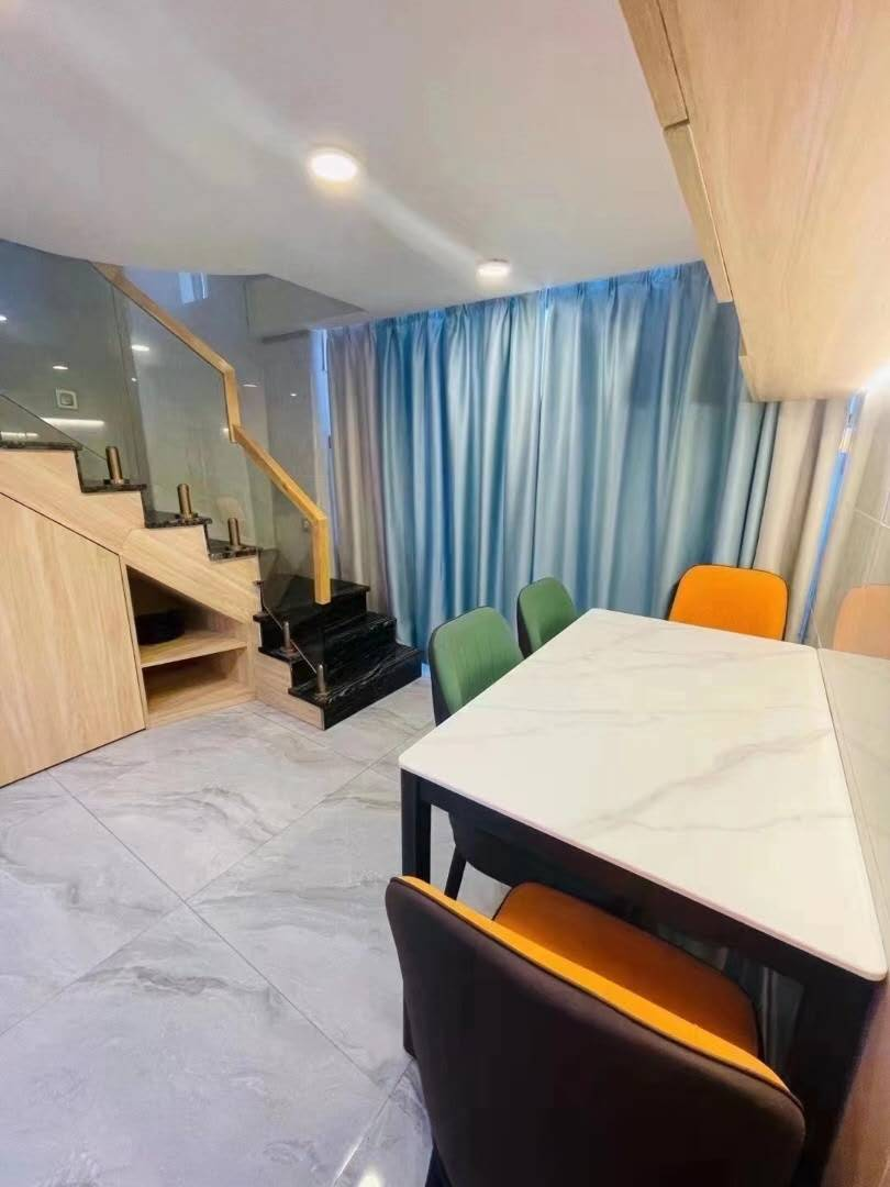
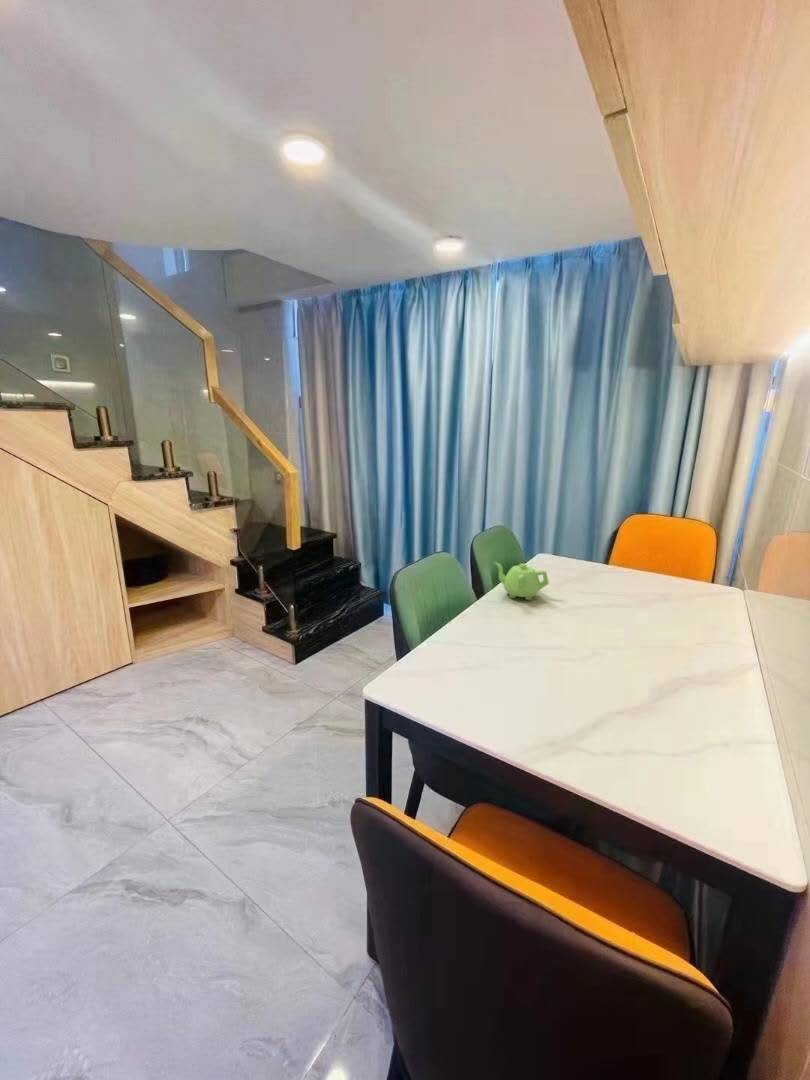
+ teapot [493,561,550,601]
